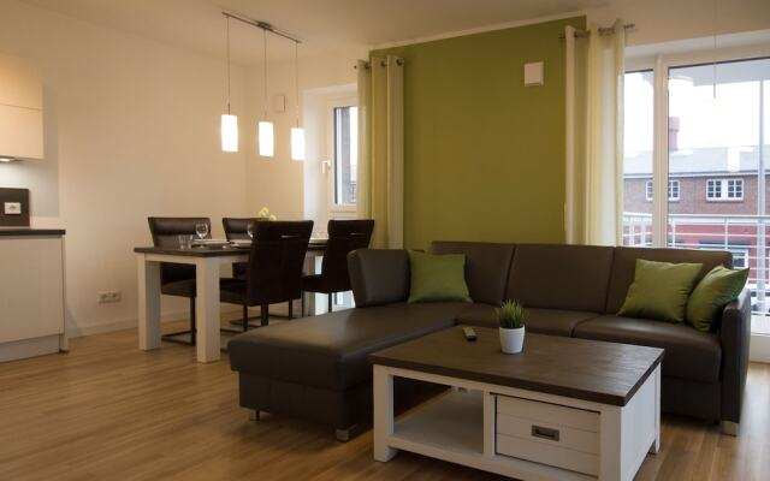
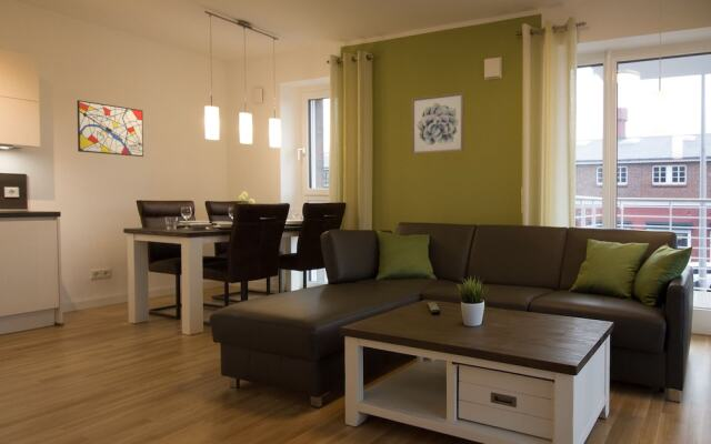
+ wall art [410,91,465,155]
+ wall art [76,99,144,158]
